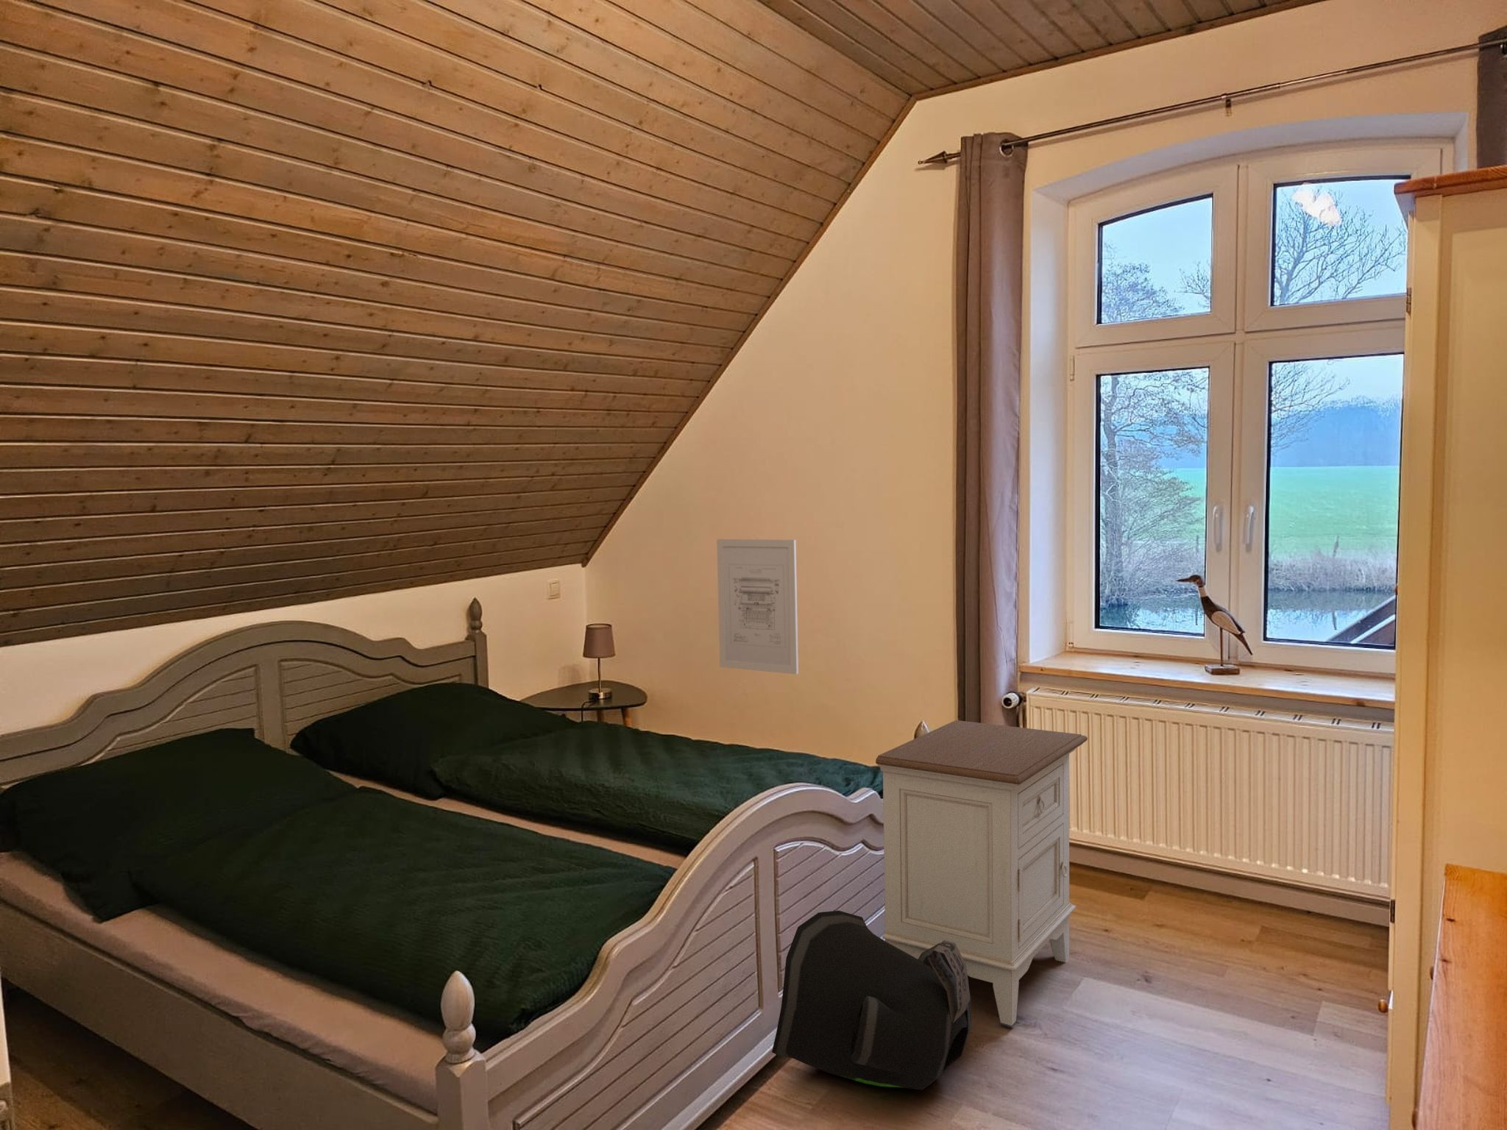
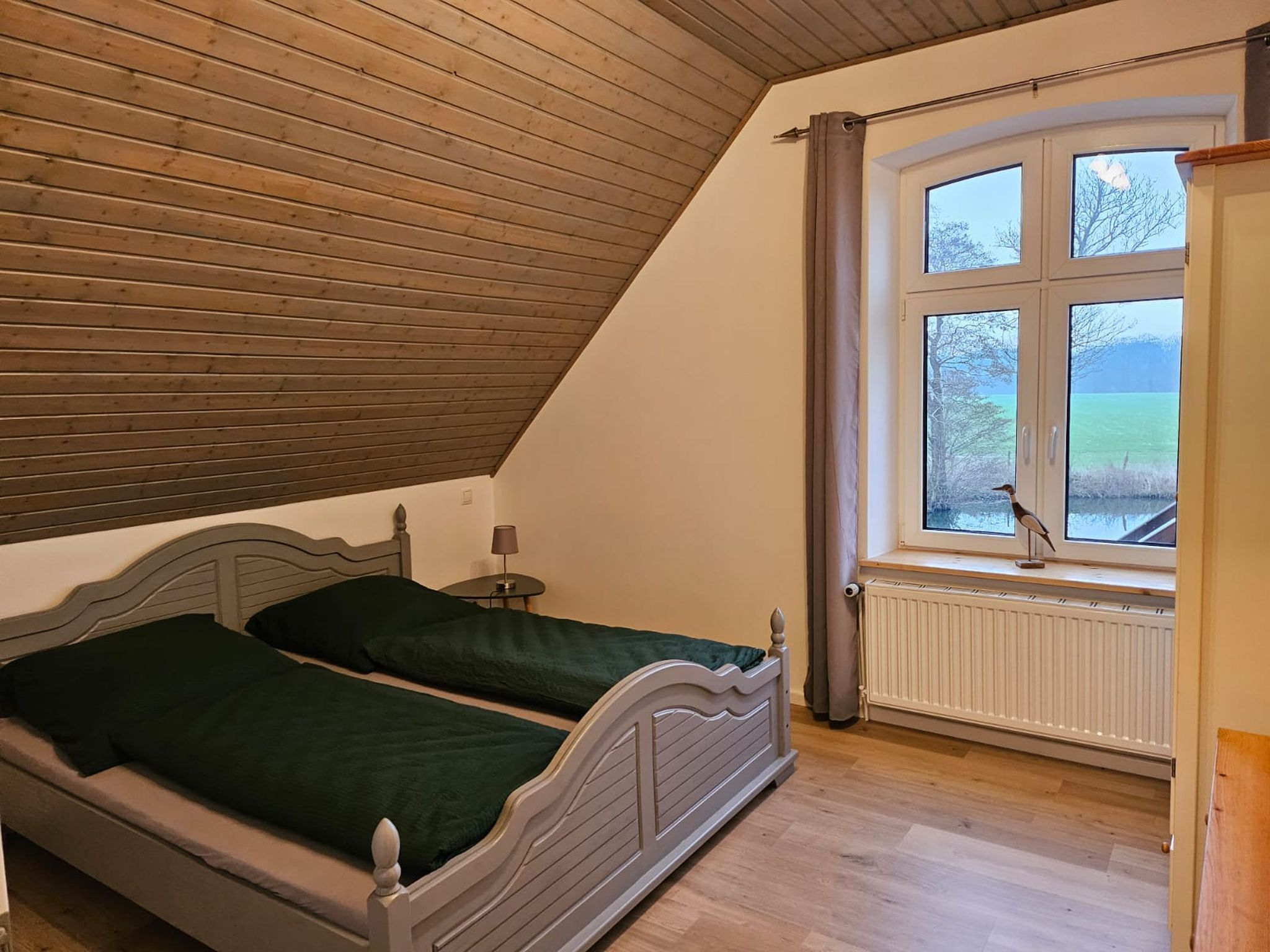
- wall art [716,539,799,675]
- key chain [771,910,972,1091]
- nightstand [875,719,1088,1027]
